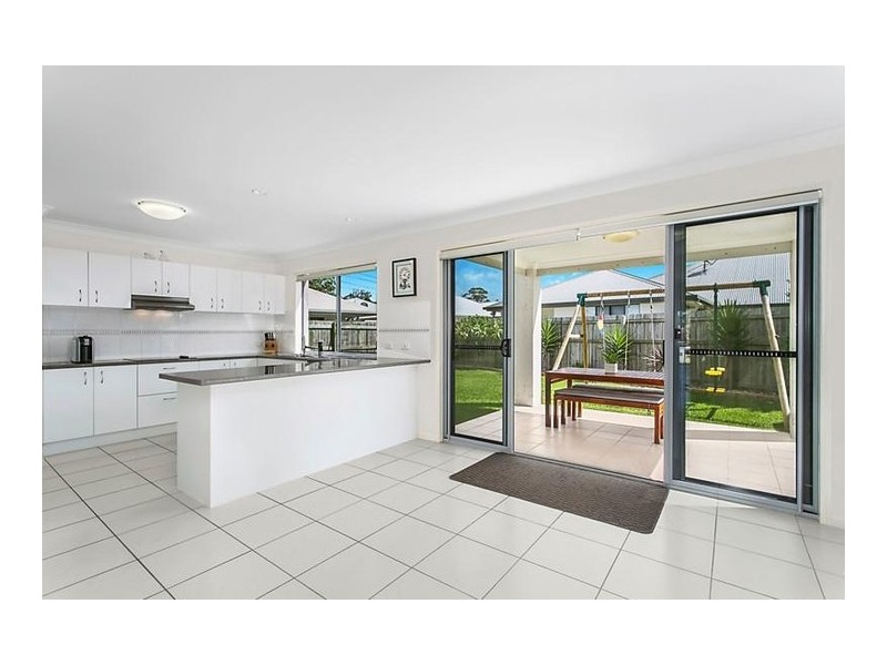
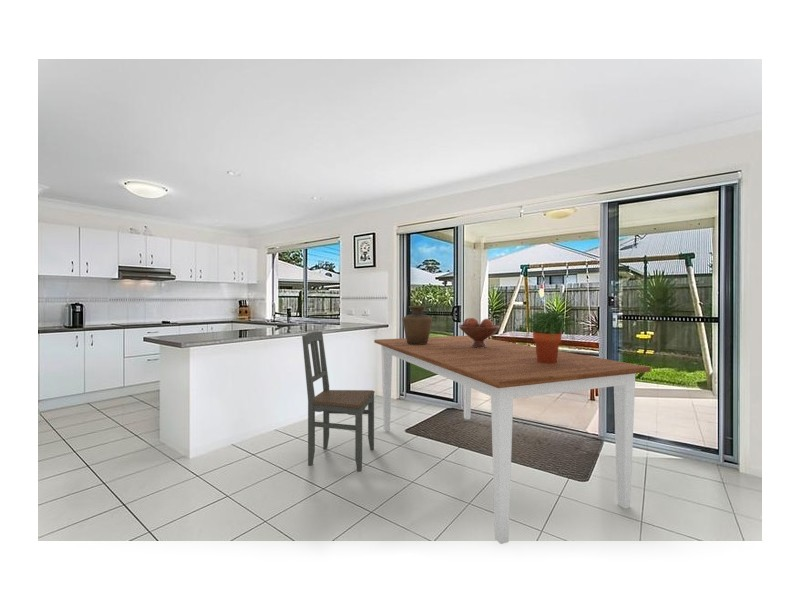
+ dining chair [301,330,376,473]
+ dining table [373,335,652,545]
+ fruit bowl [458,317,501,348]
+ potted plant [514,310,581,363]
+ vase [401,305,434,345]
